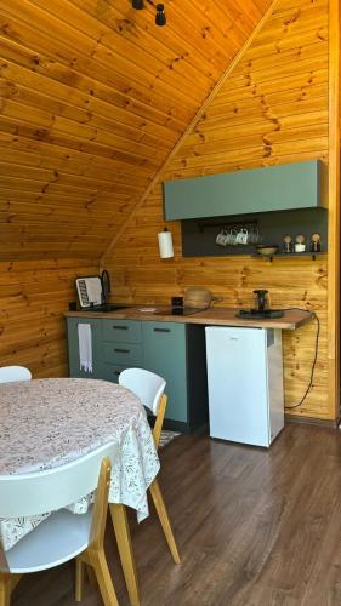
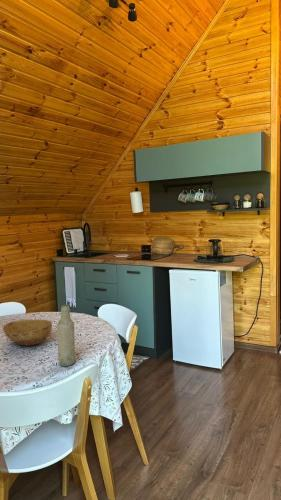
+ bowl [2,319,53,347]
+ bottle [56,304,76,367]
